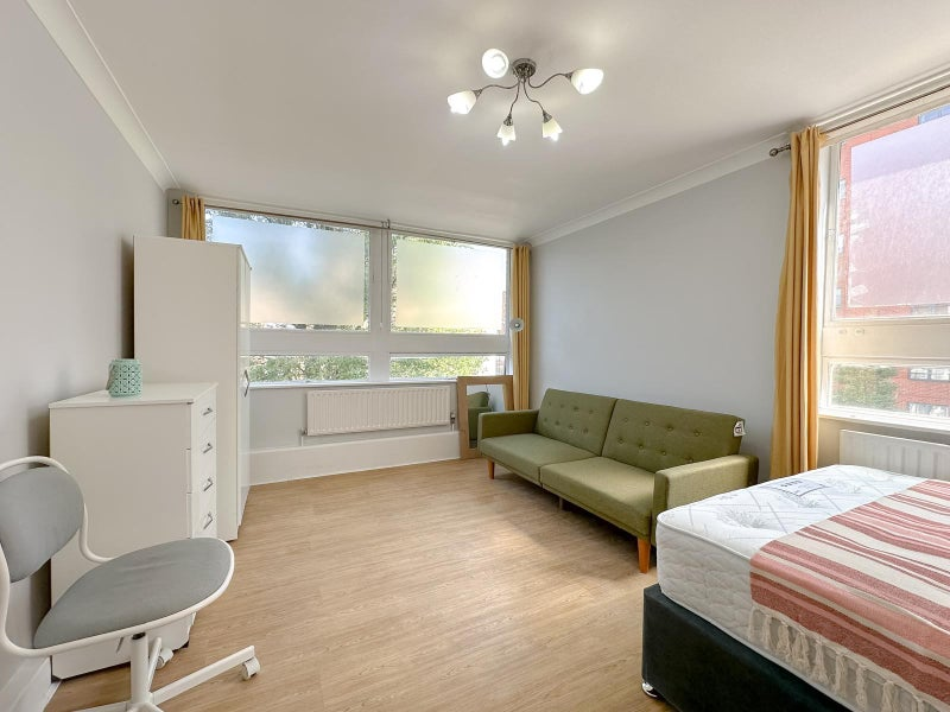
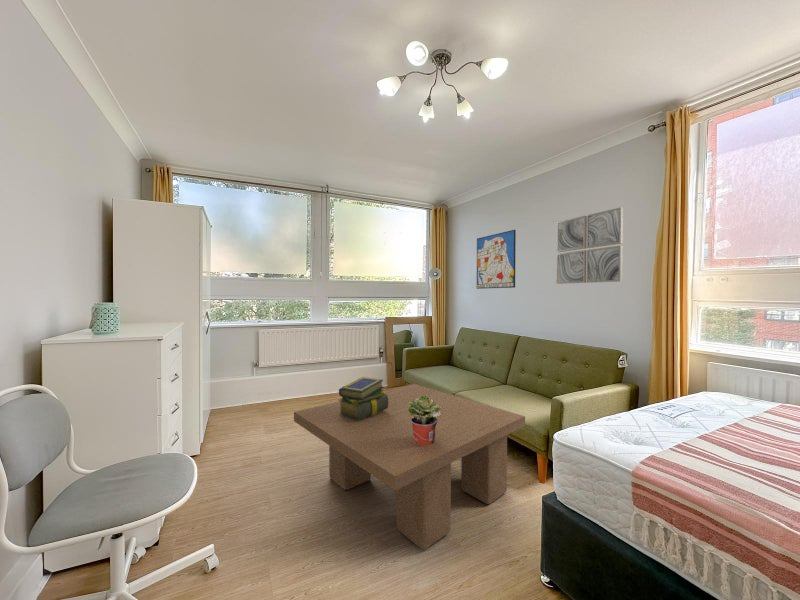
+ potted plant [408,395,442,445]
+ wall art [555,206,624,285]
+ wall art [476,229,517,290]
+ stack of books [337,376,388,421]
+ coffee table [293,383,526,551]
